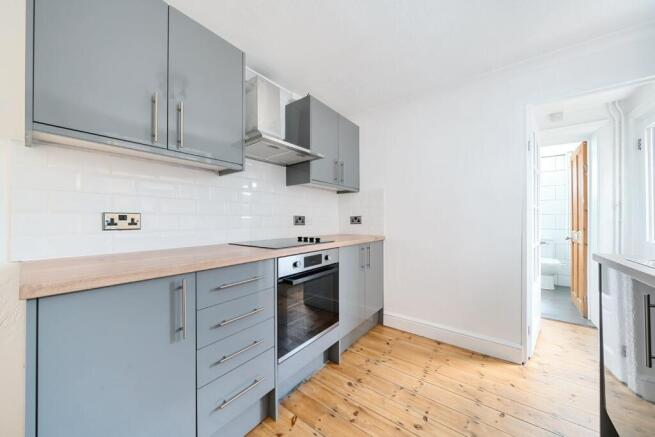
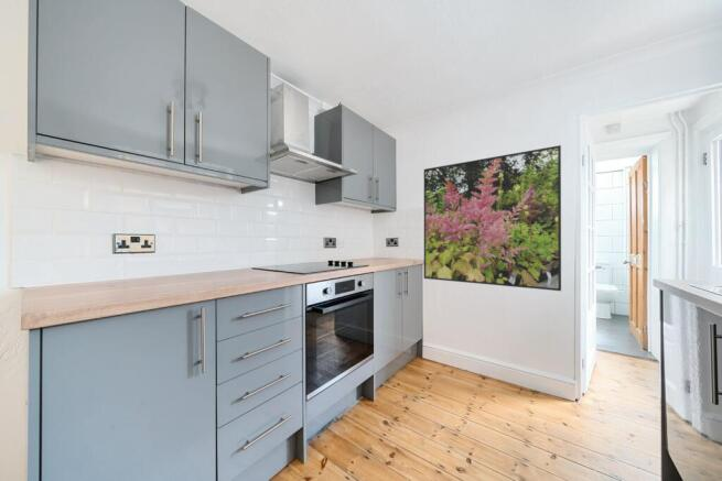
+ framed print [423,144,562,292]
